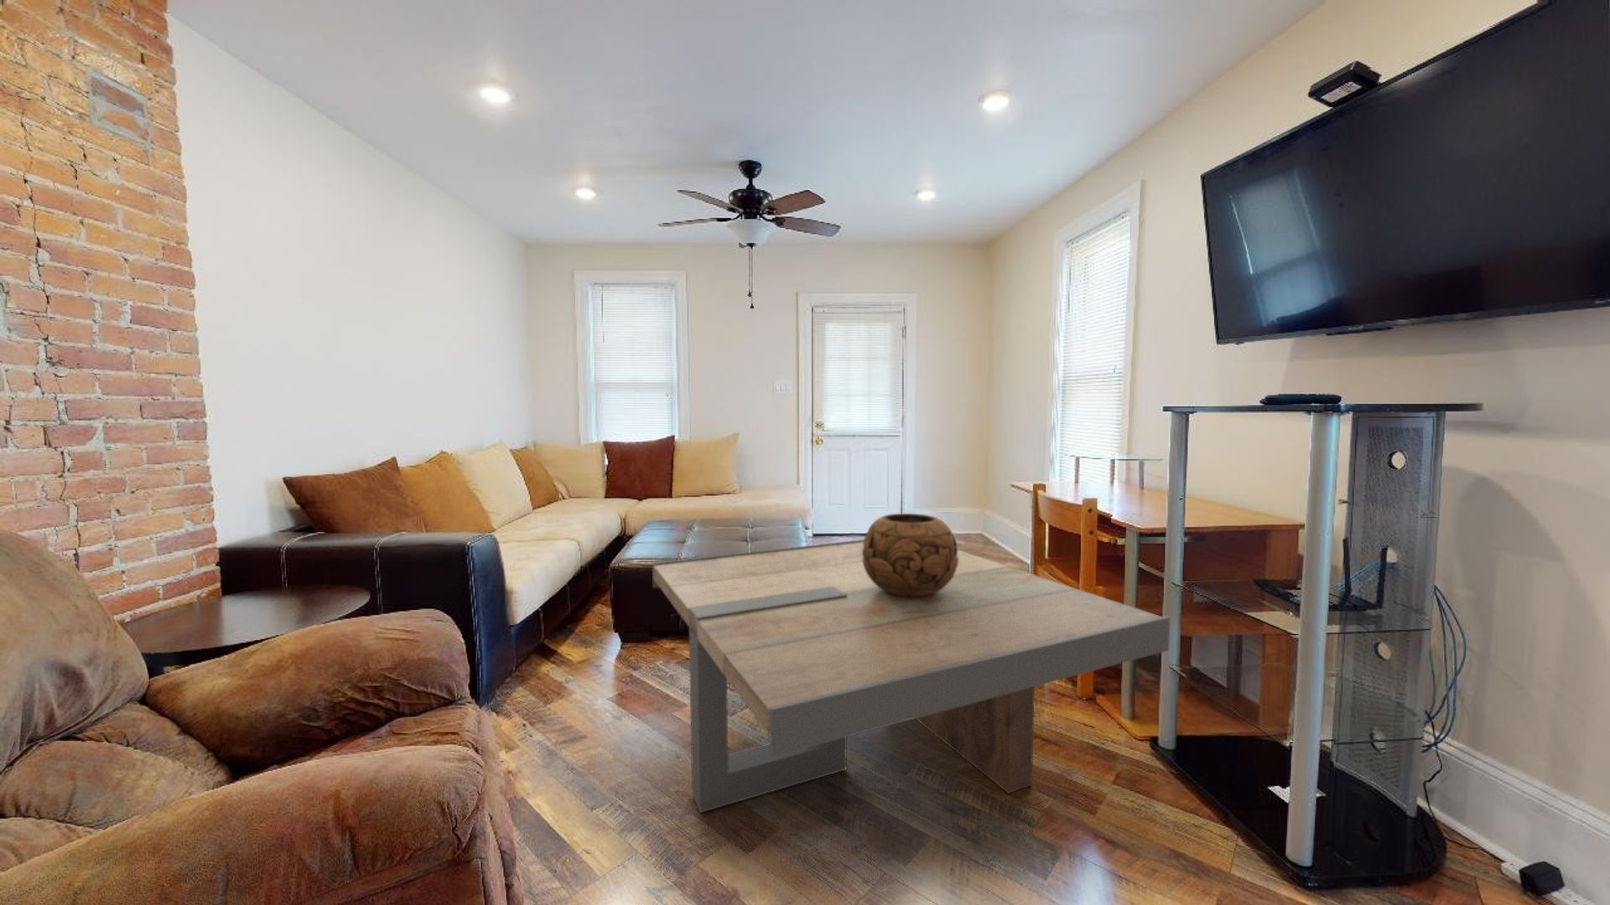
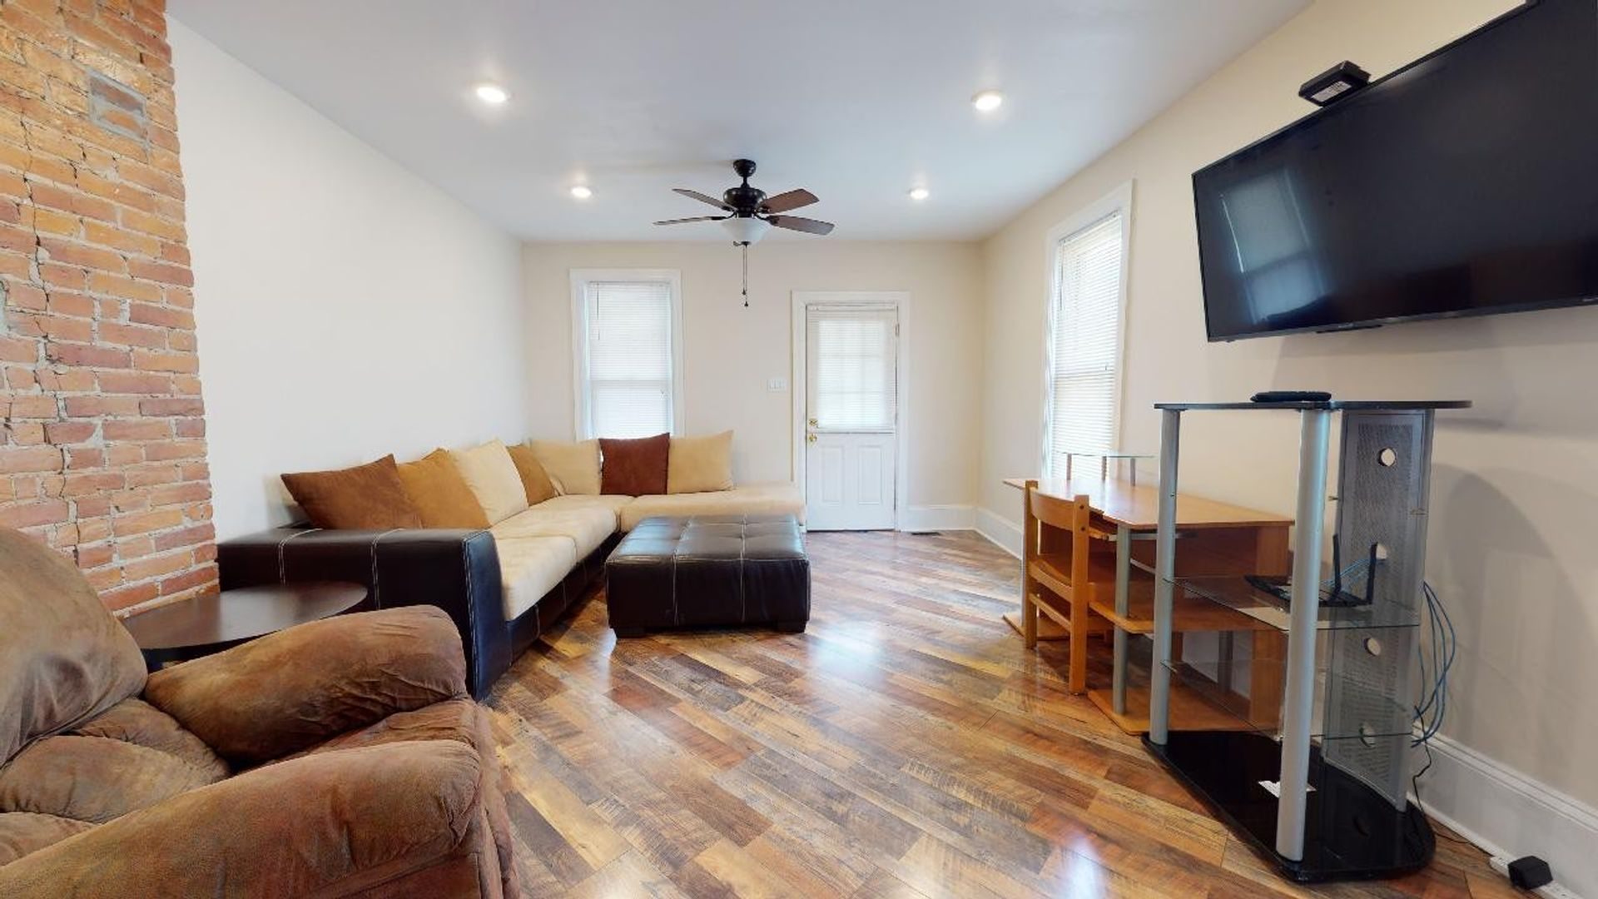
- decorative bowl [862,513,959,598]
- coffee table [651,539,1171,813]
